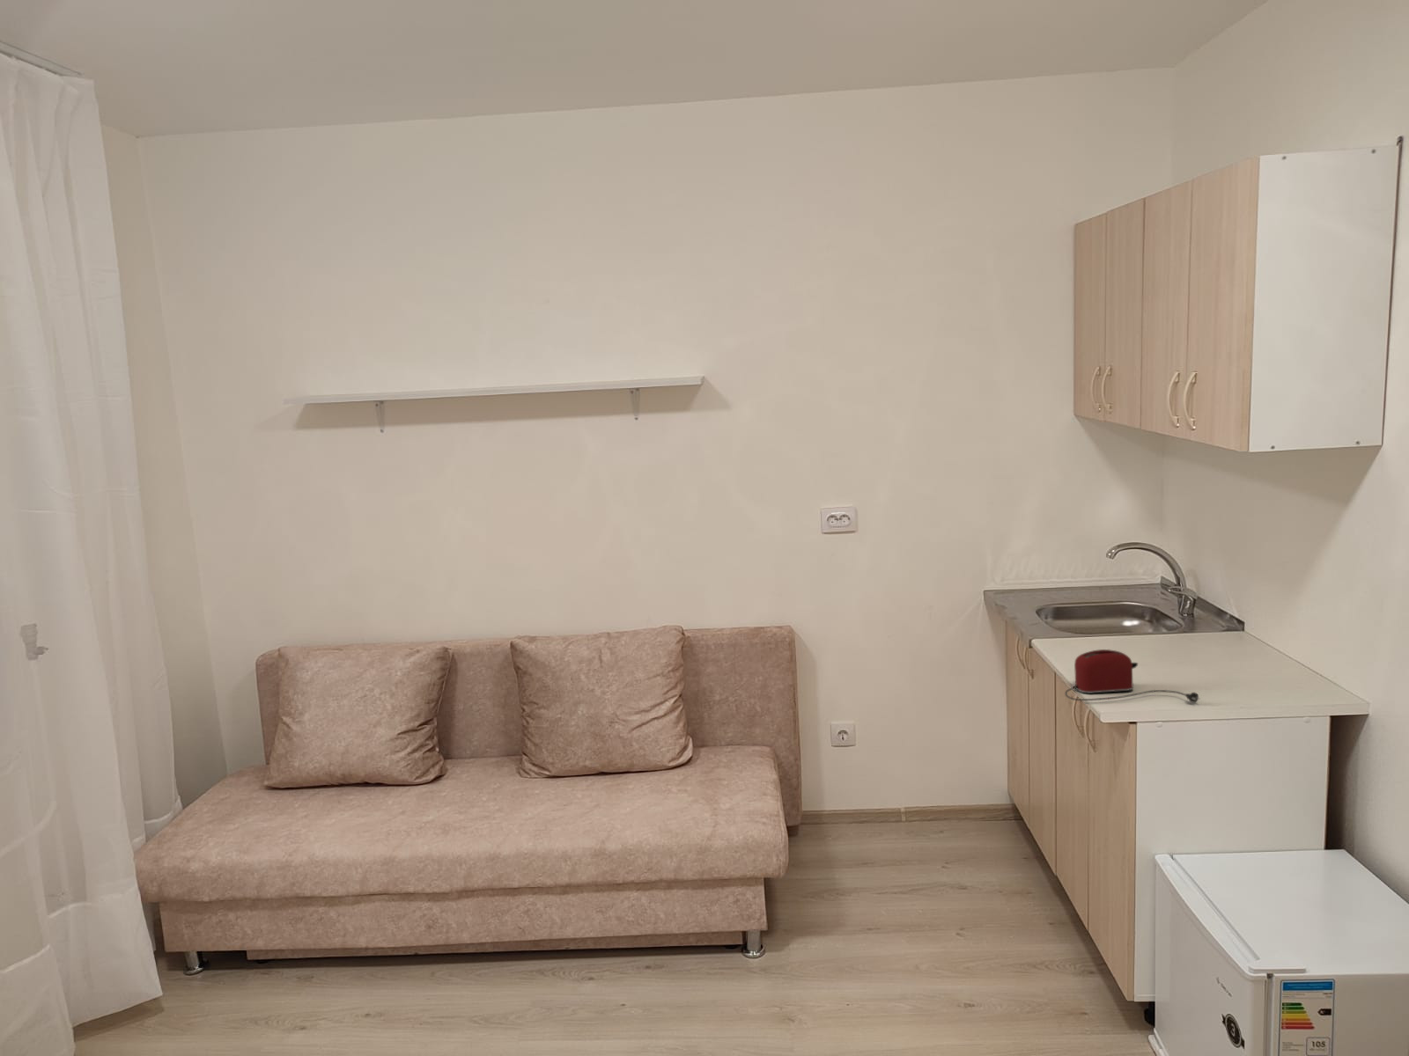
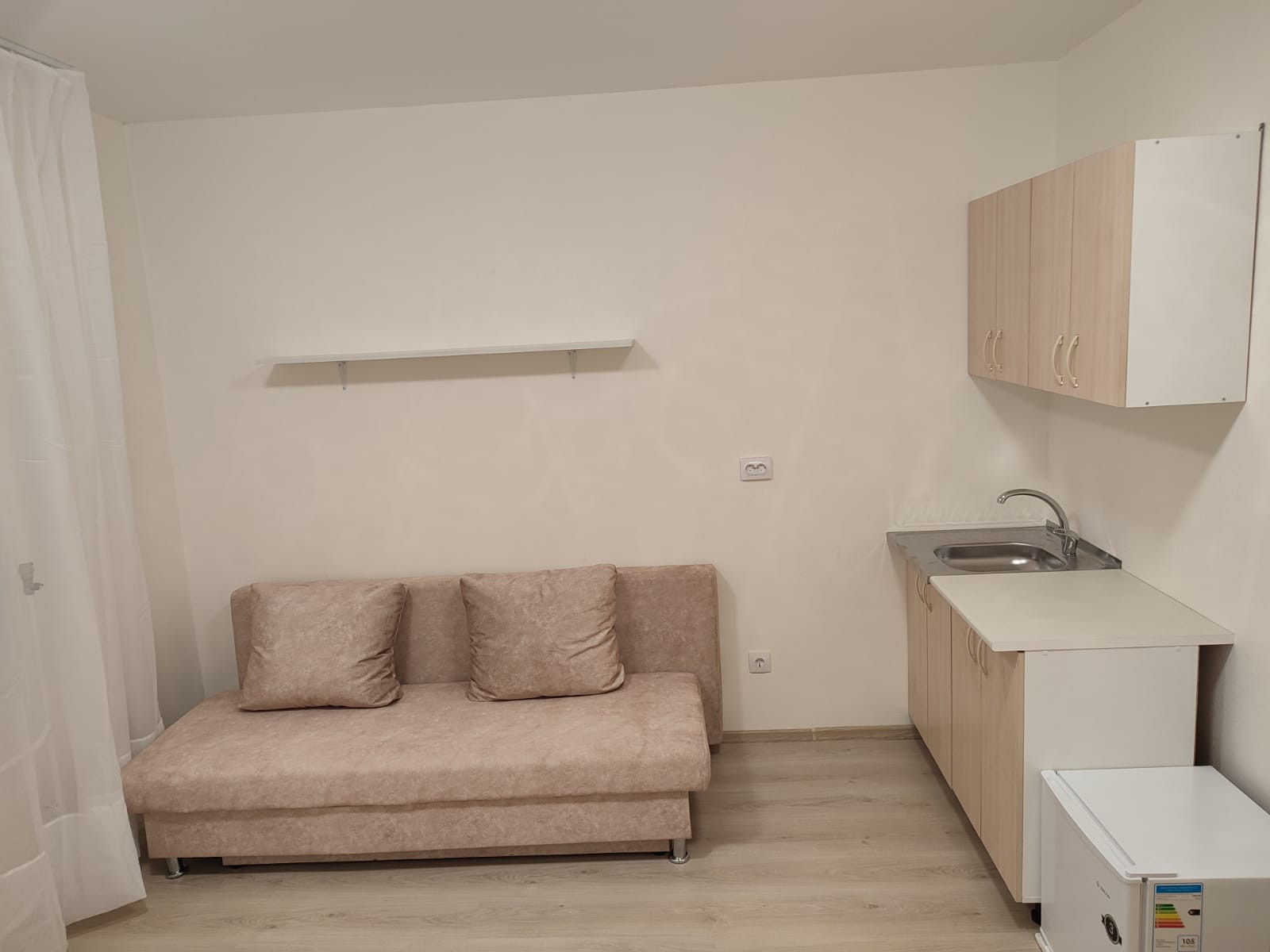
- toaster [1064,649,1202,704]
